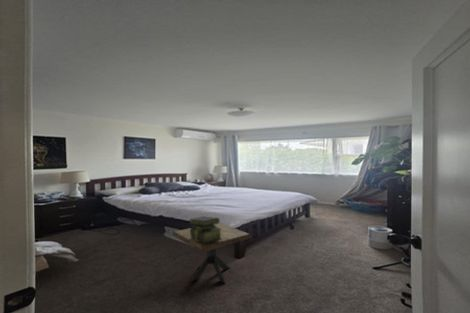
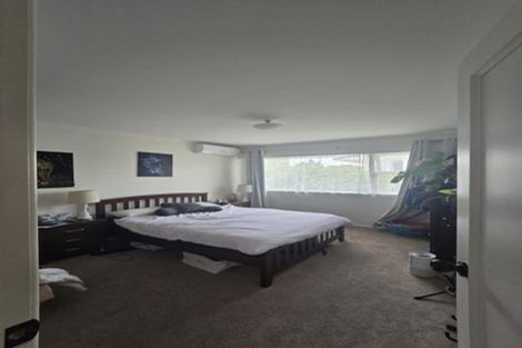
- side table [171,222,253,285]
- stack of books [188,215,222,243]
